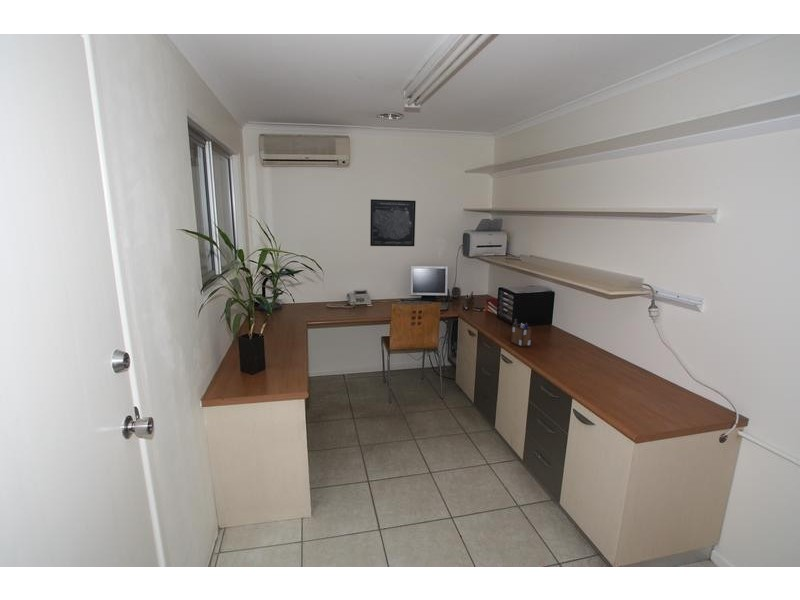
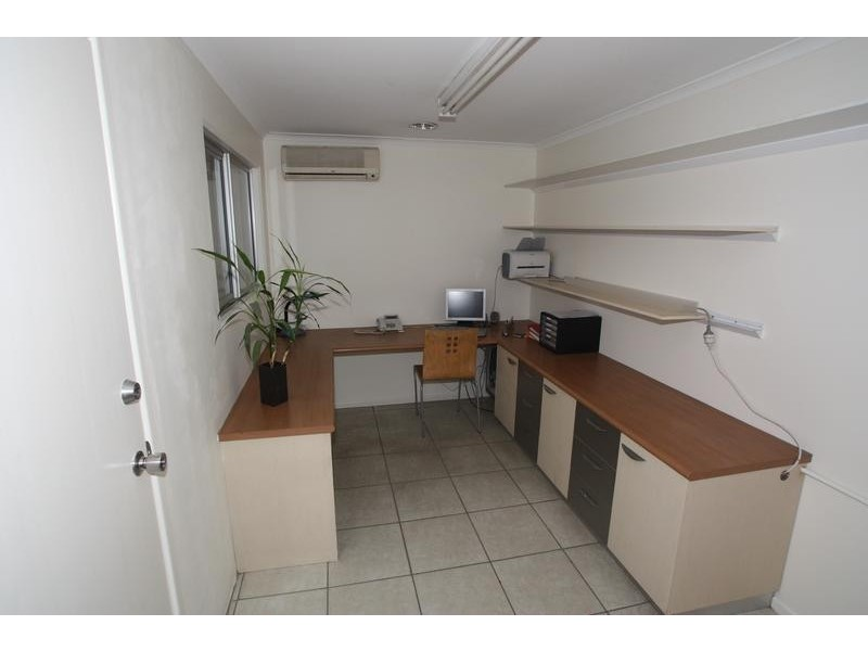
- wall art [369,198,417,247]
- desk organizer [510,318,533,348]
